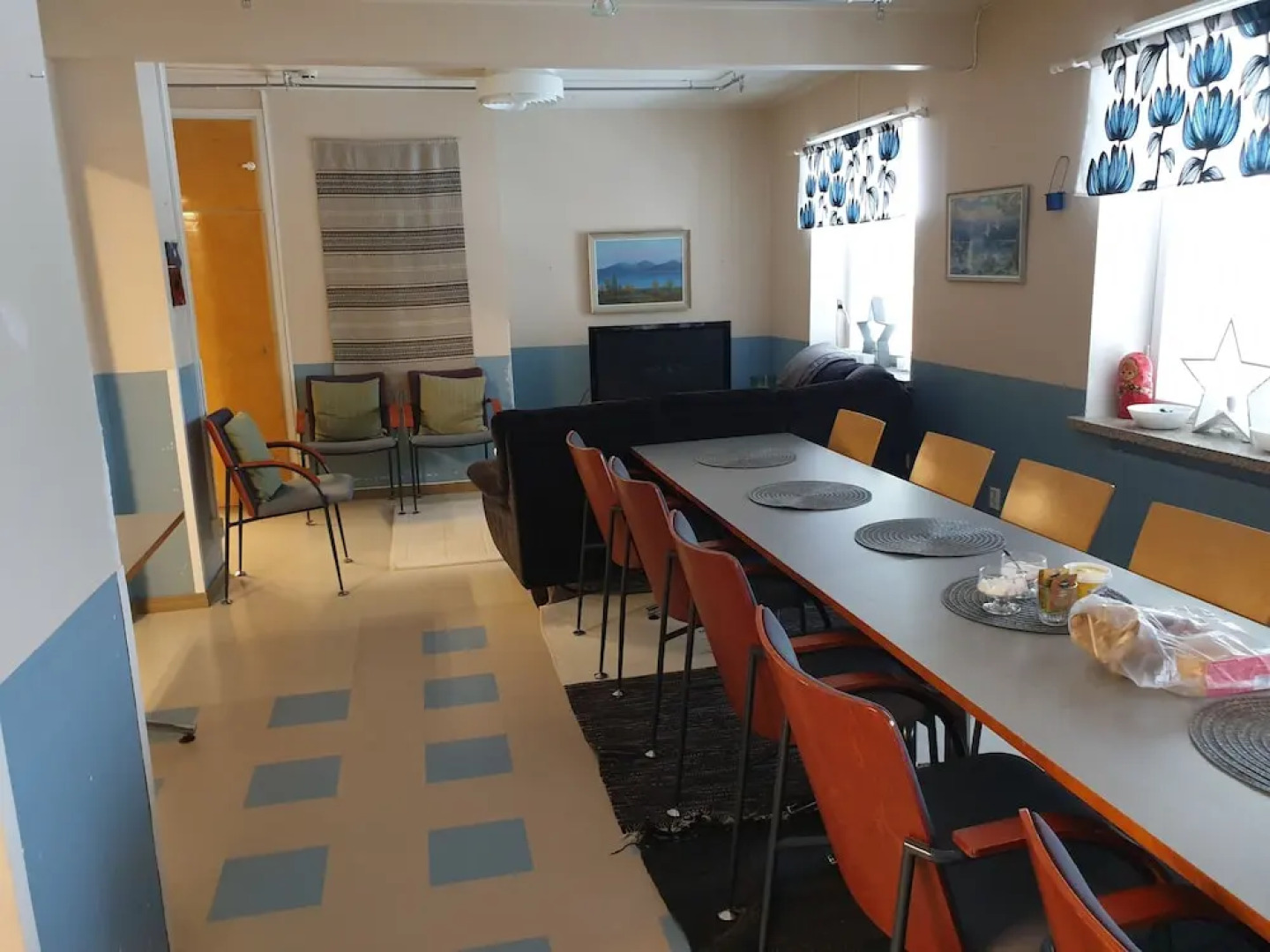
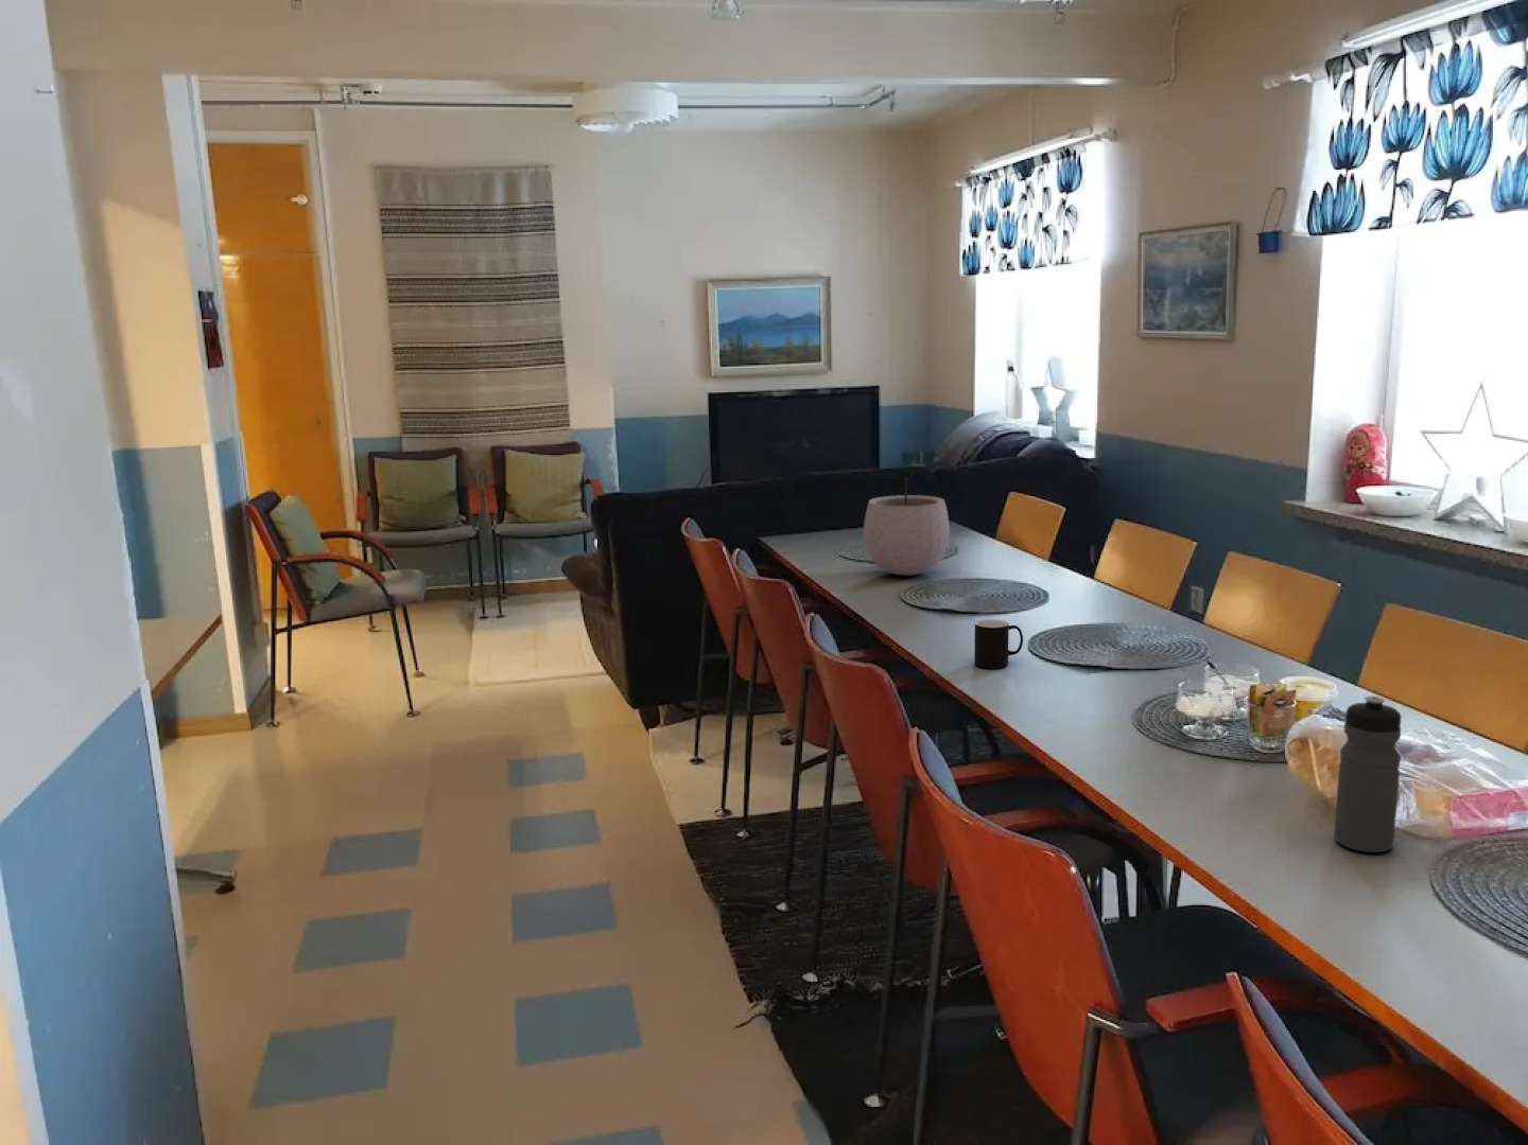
+ cup [973,618,1024,669]
+ plant pot [863,465,950,577]
+ water bottle [1333,695,1403,854]
